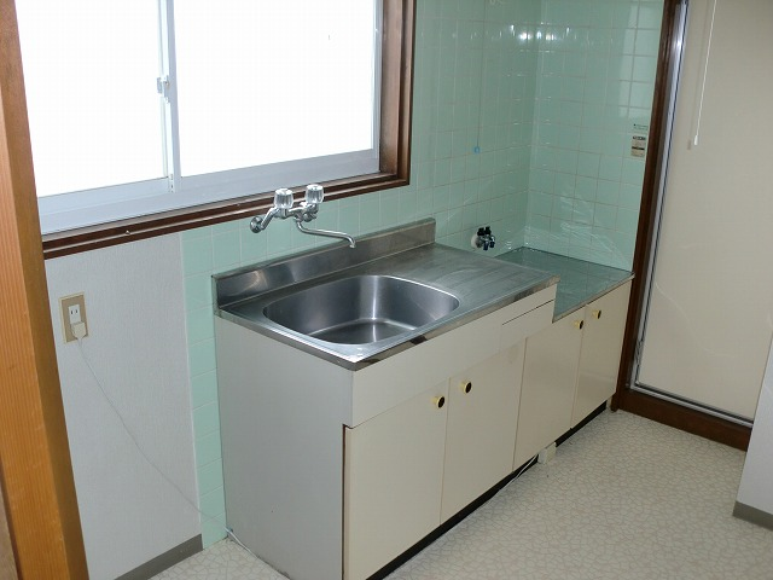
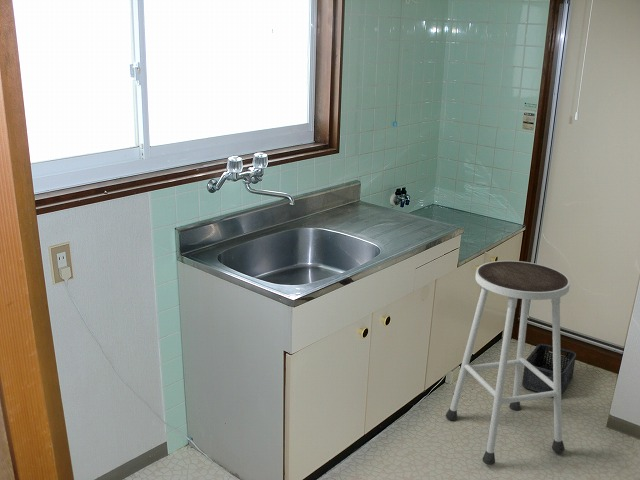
+ storage bin [521,343,577,396]
+ stool [445,260,571,466]
